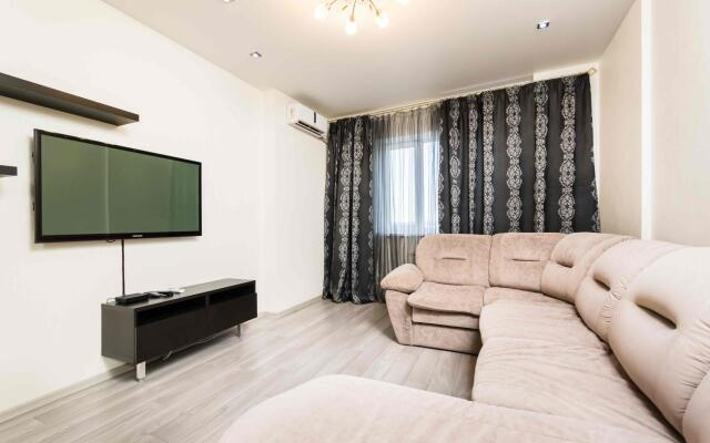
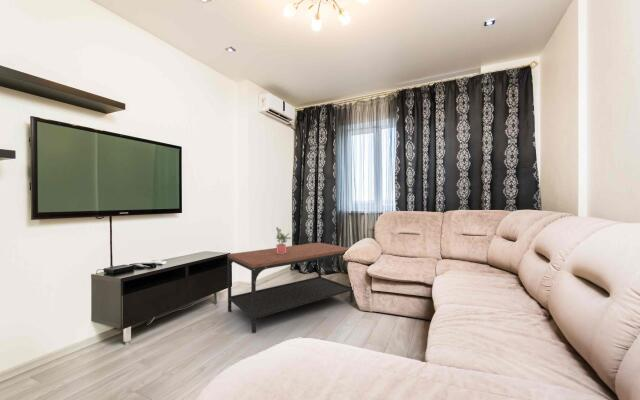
+ potted plant [275,226,293,254]
+ coffee table [227,241,355,334]
